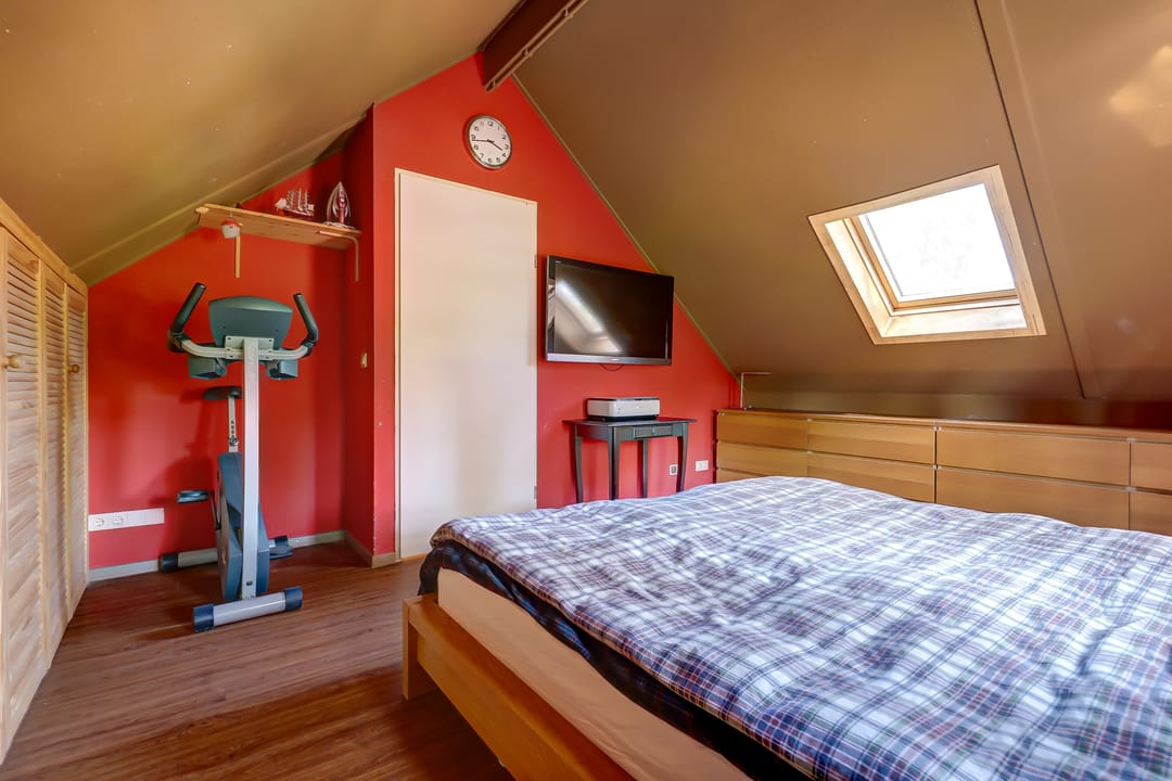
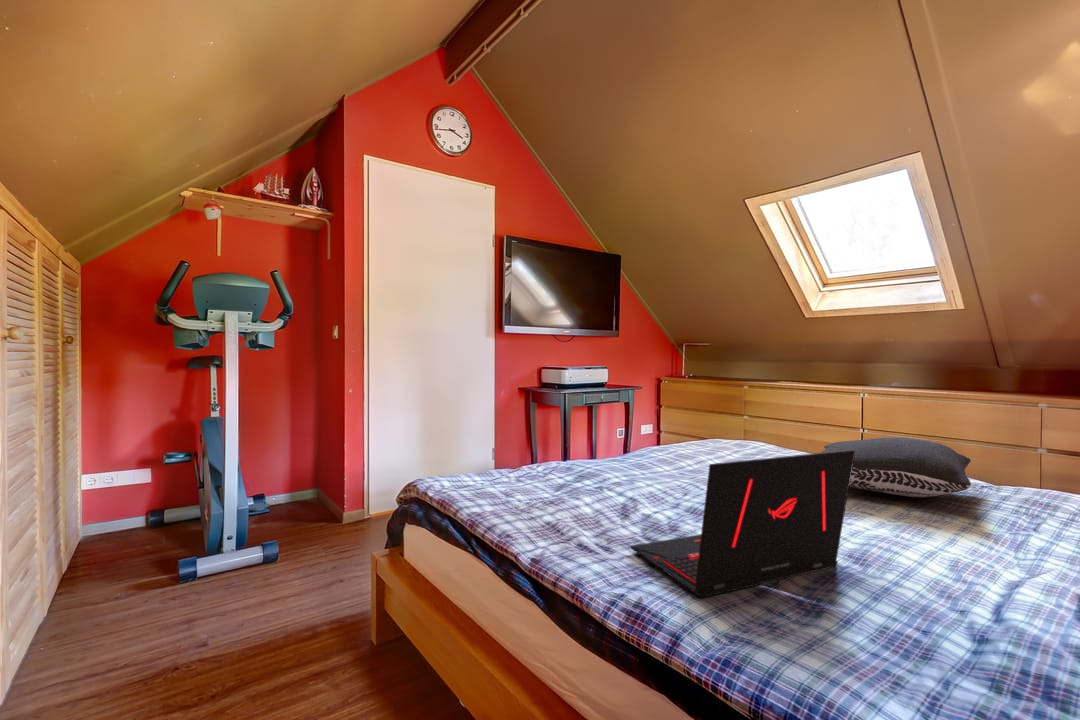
+ pillow [820,436,972,498]
+ laptop [630,450,855,599]
